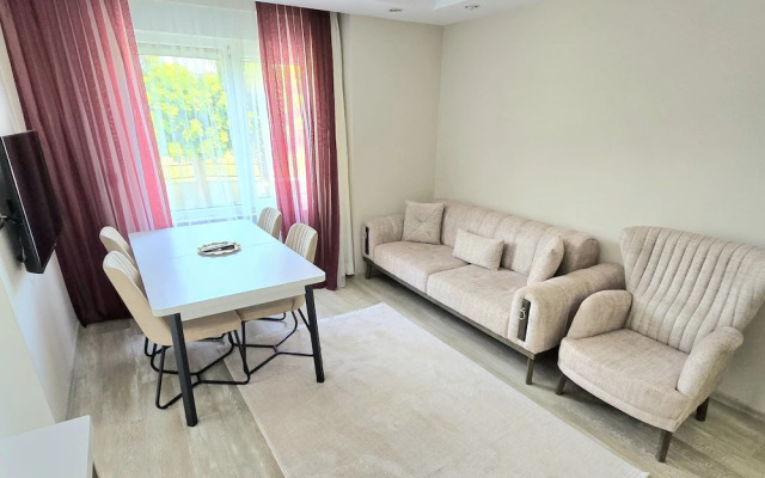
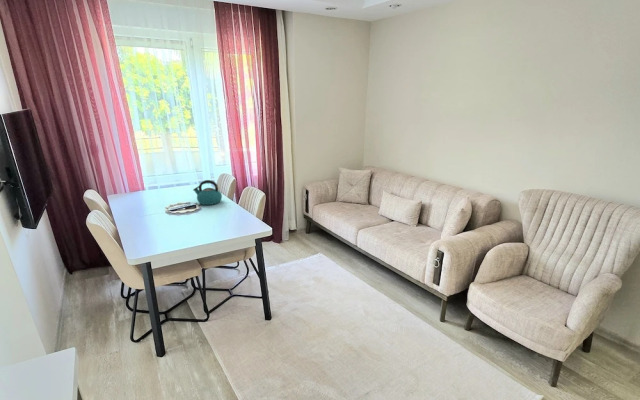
+ kettle [192,179,223,206]
